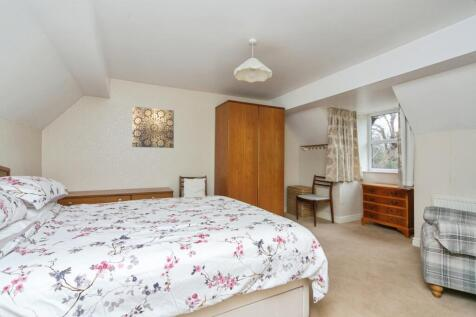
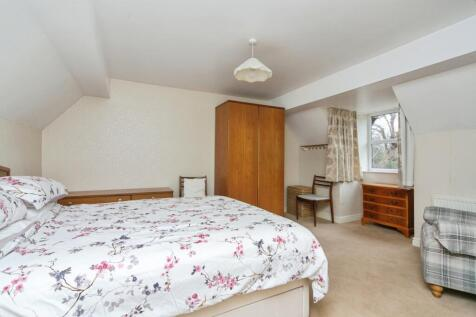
- wall art [131,106,175,149]
